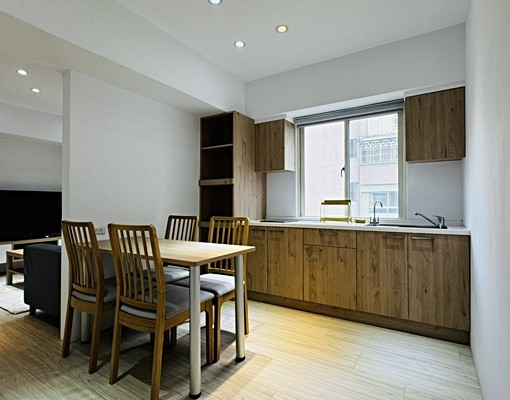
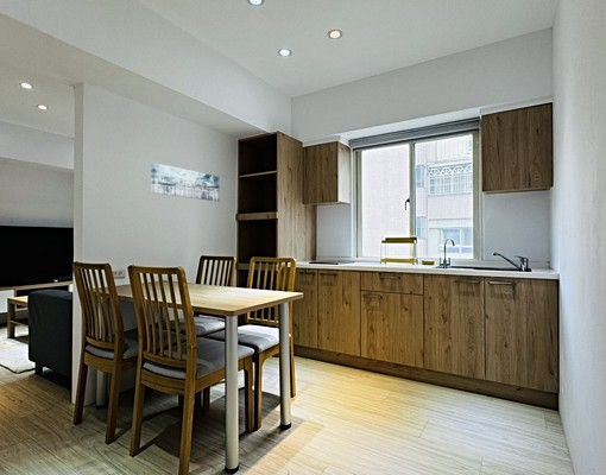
+ wall art [150,162,220,202]
